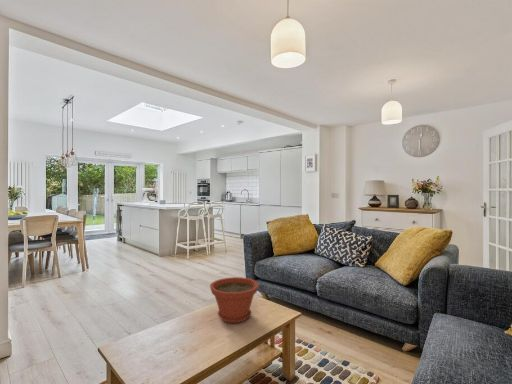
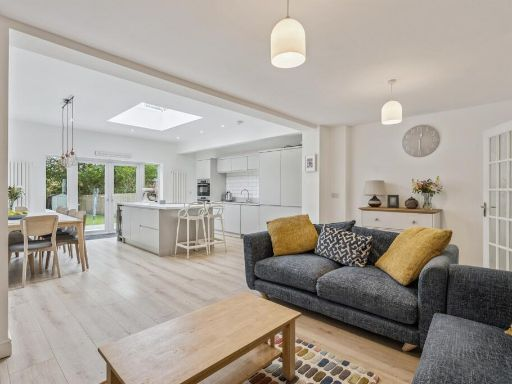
- plant pot [209,276,260,324]
